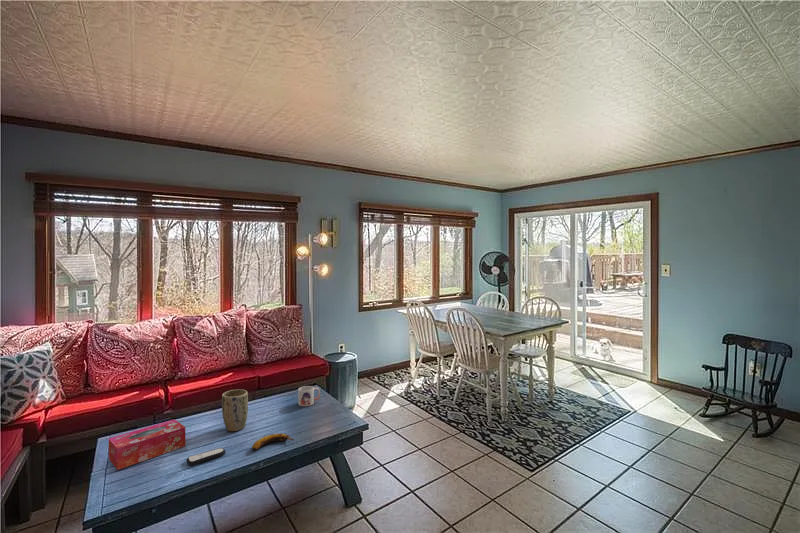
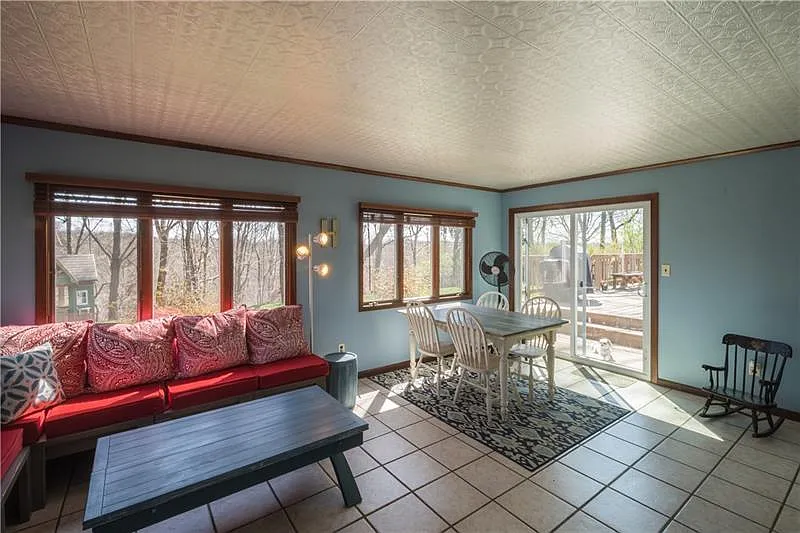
- remote control [185,447,226,467]
- banana [251,433,295,451]
- plant pot [221,388,249,432]
- mug [297,385,321,407]
- tissue box [108,419,187,471]
